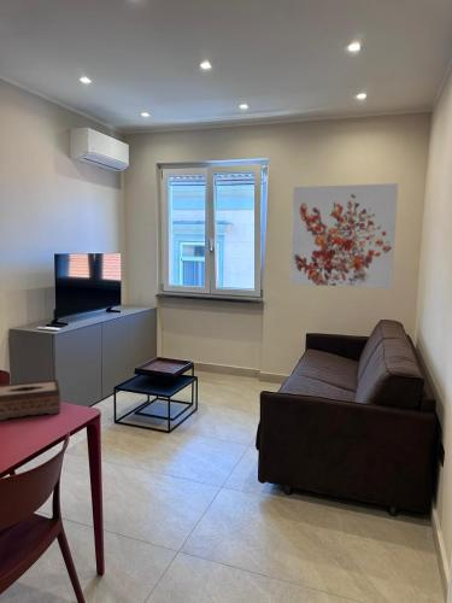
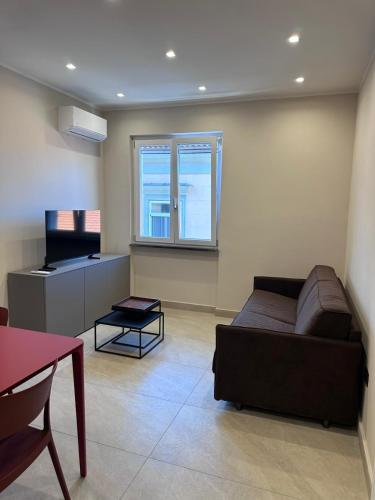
- wall art [289,182,399,289]
- tissue box [0,379,61,421]
